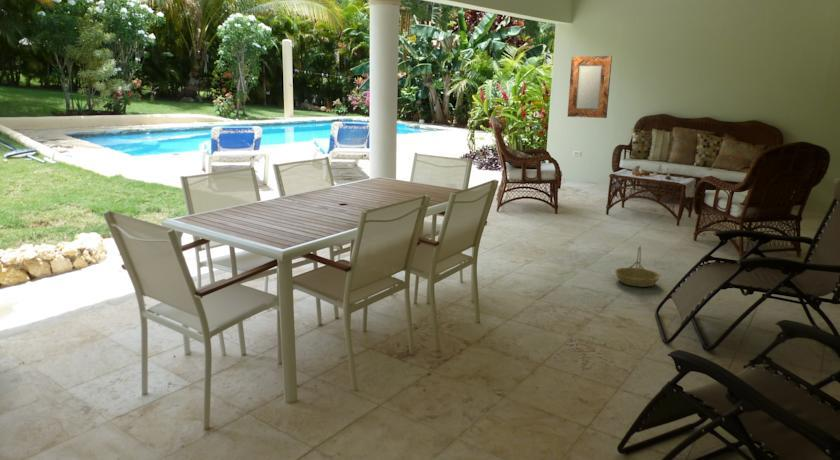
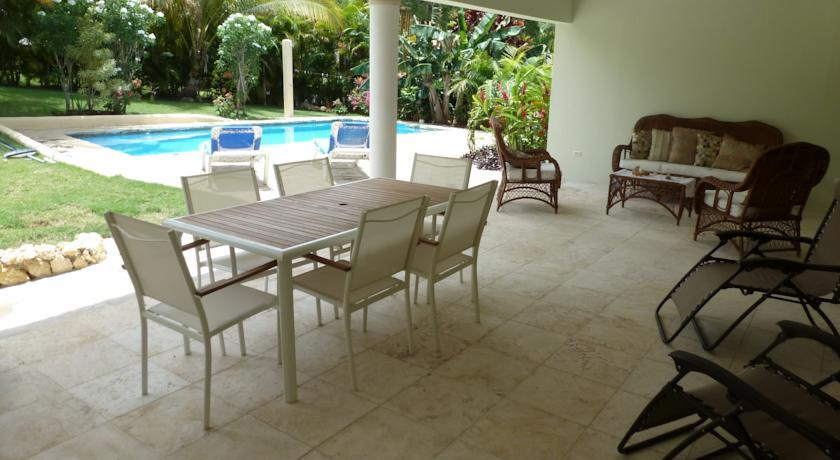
- basket [614,245,661,288]
- home mirror [567,55,613,119]
